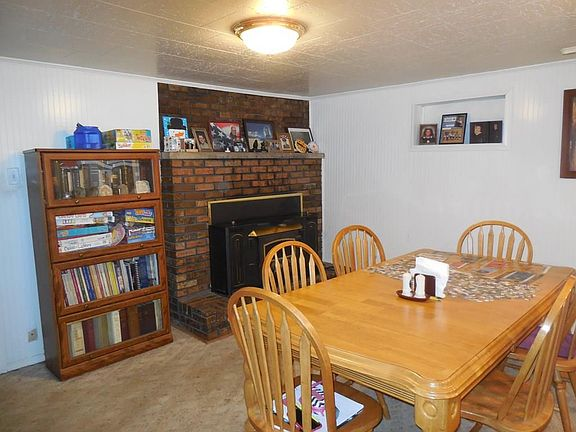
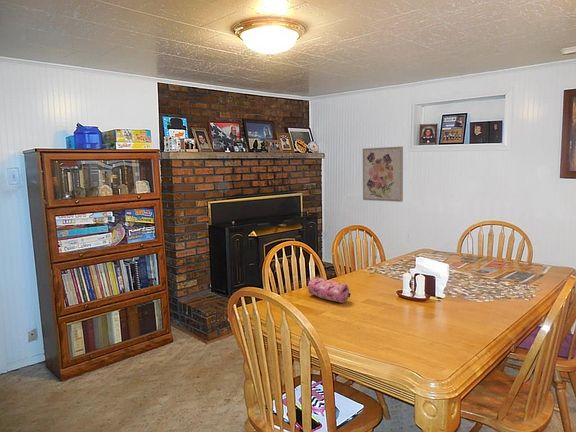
+ wall art [362,145,404,203]
+ pencil case [307,276,351,304]
